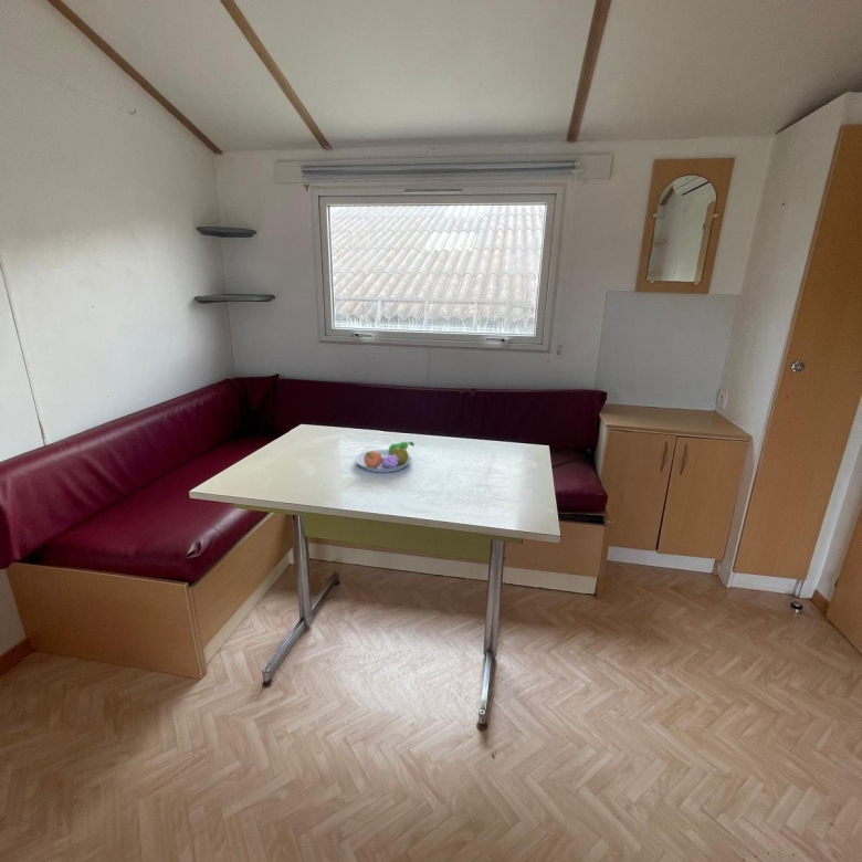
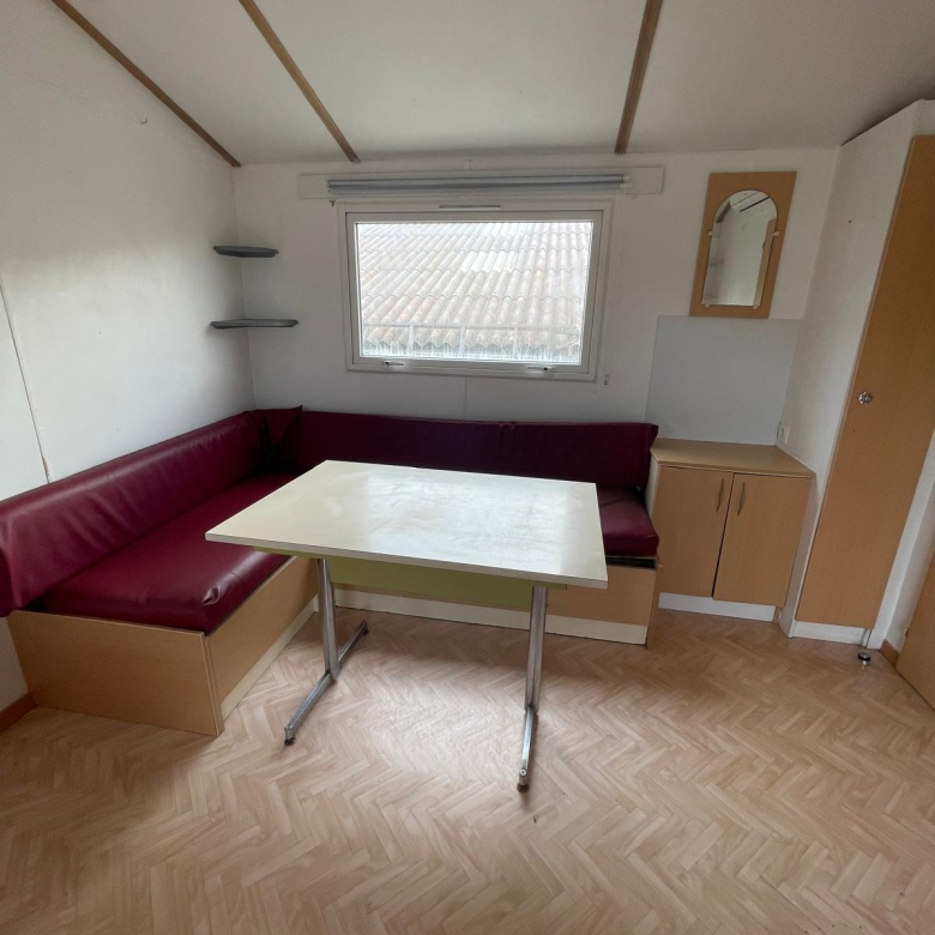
- fruit bowl [354,441,416,473]
